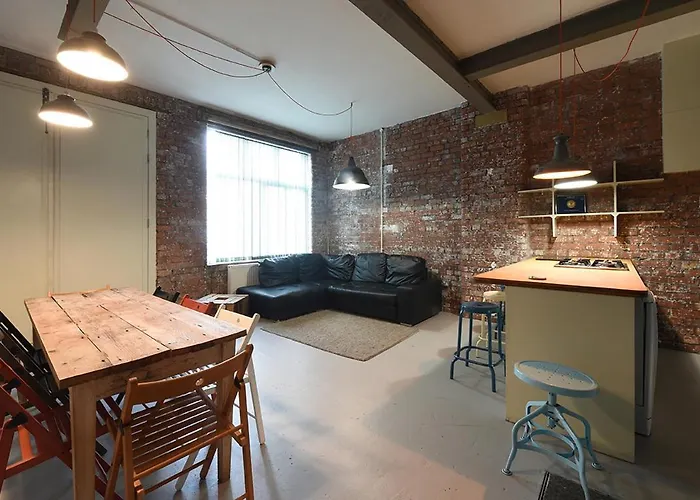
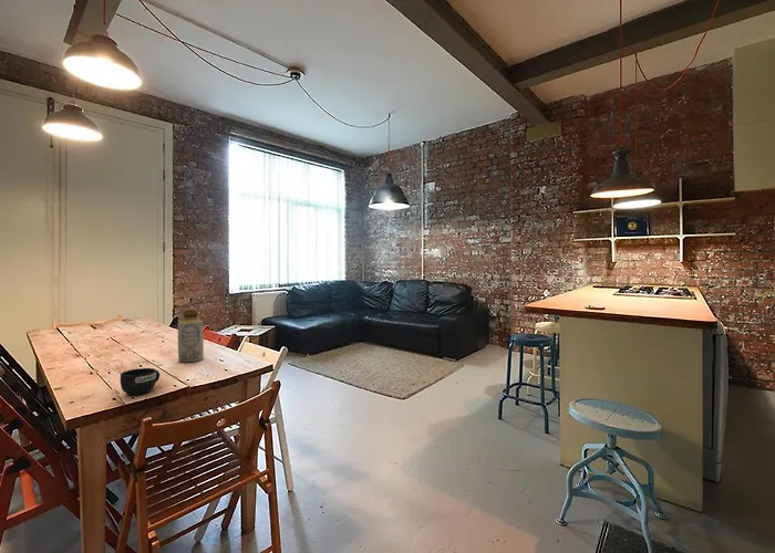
+ bottle [177,307,205,363]
+ mug [118,367,161,396]
